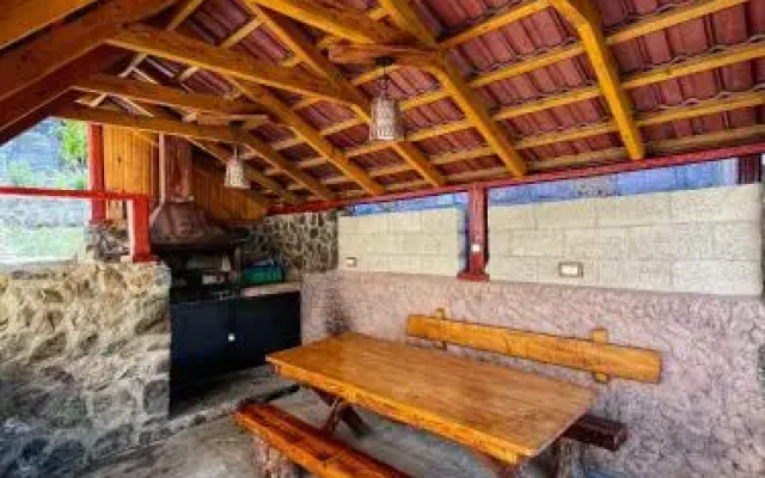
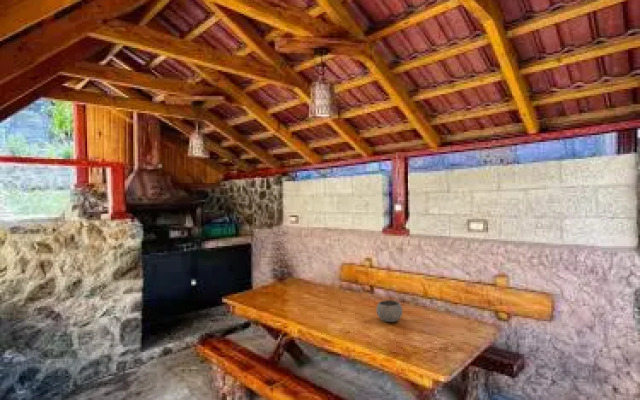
+ bowl [375,299,404,323]
